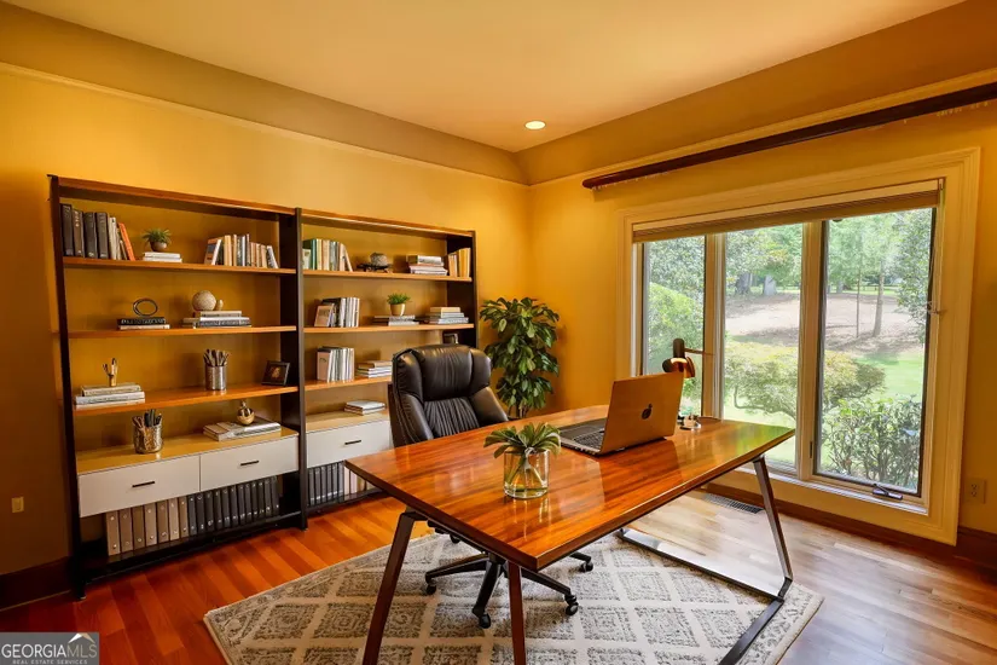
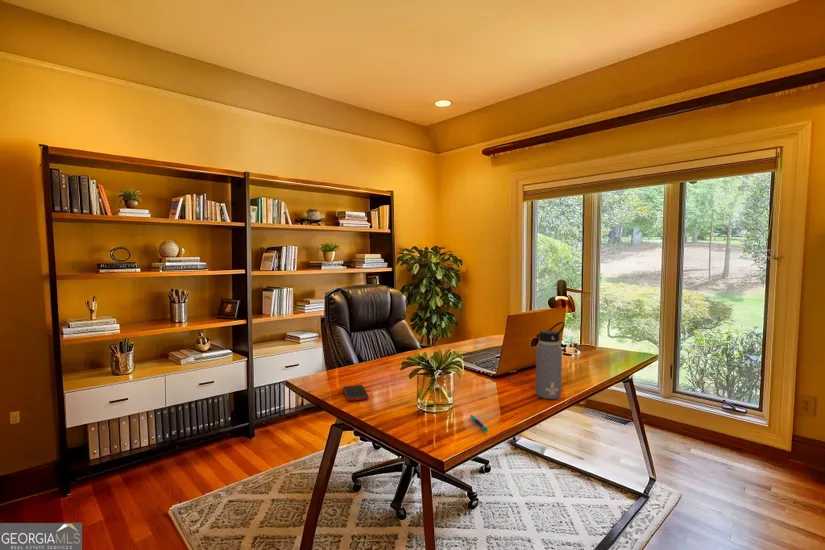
+ water bottle [535,321,566,400]
+ pen [470,414,489,433]
+ cell phone [342,384,370,402]
